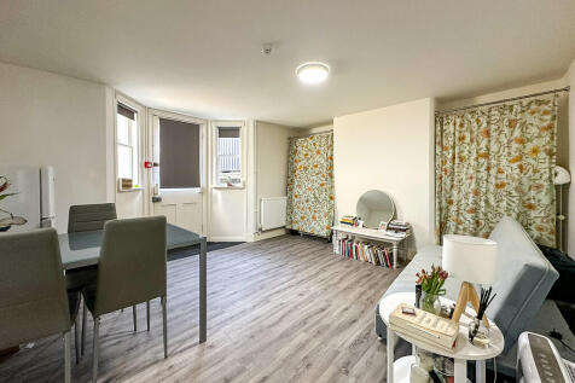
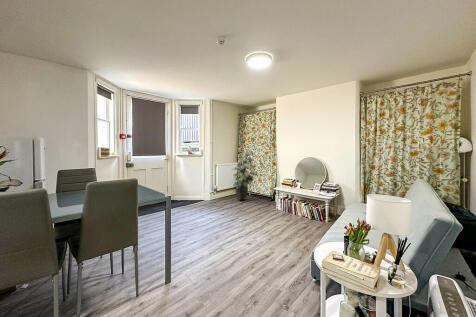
+ indoor plant [231,148,259,201]
